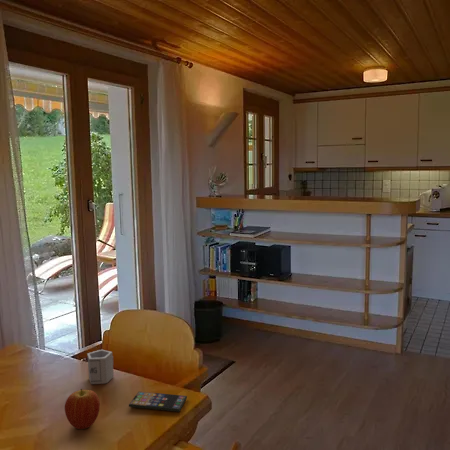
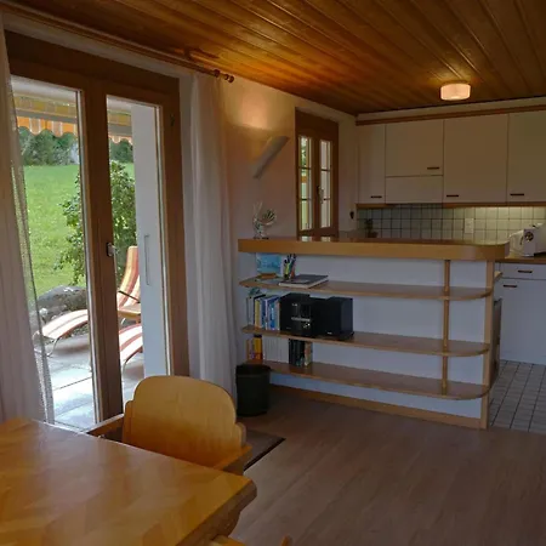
- cup [86,348,115,385]
- smartphone [128,390,188,413]
- fruit [64,388,101,430]
